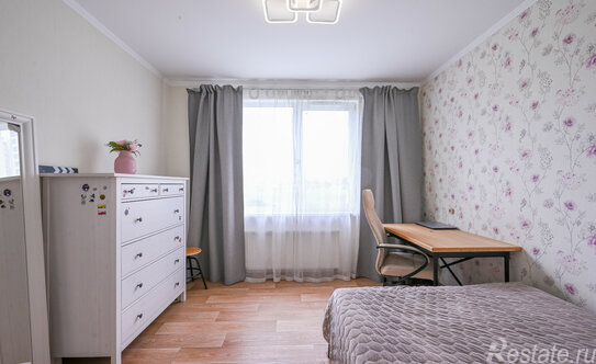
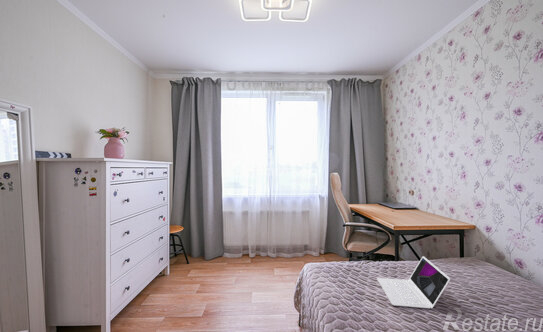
+ laptop [376,255,451,309]
